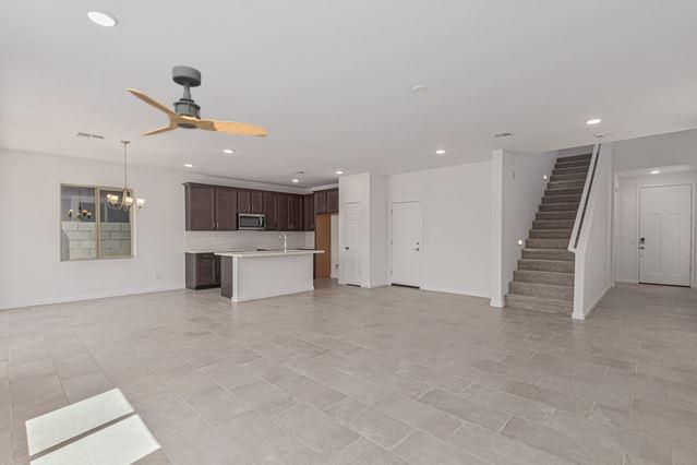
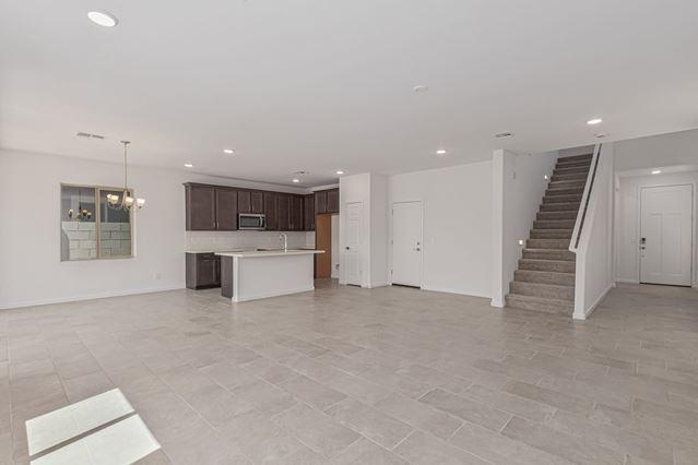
- ceiling fan [125,64,268,138]
